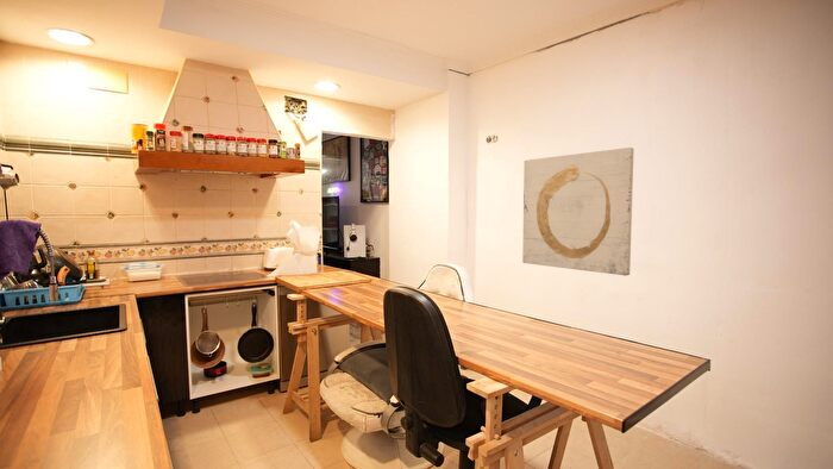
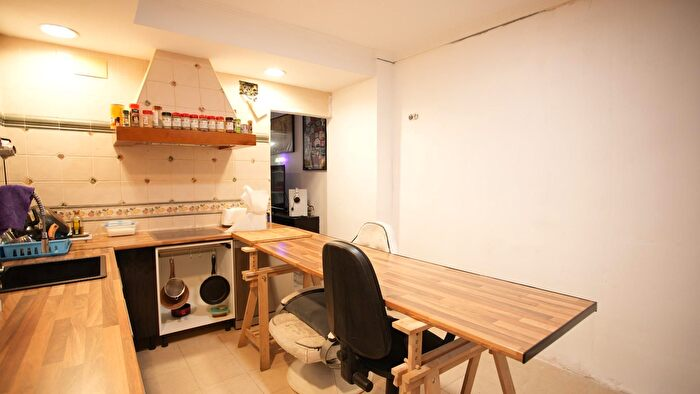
- wall art [521,146,635,277]
